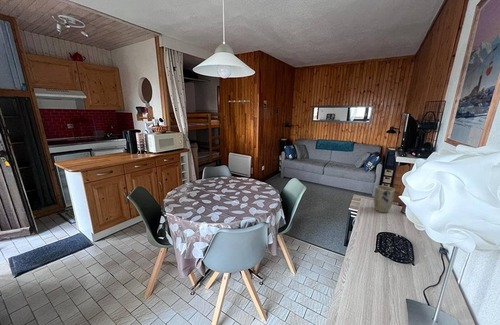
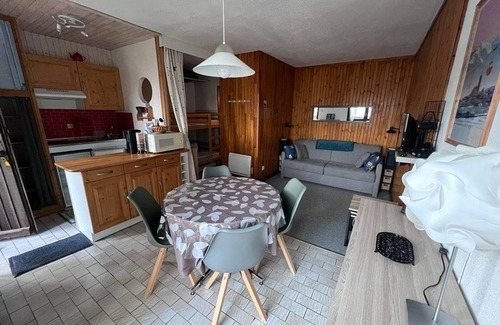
- plant pot [373,185,396,214]
